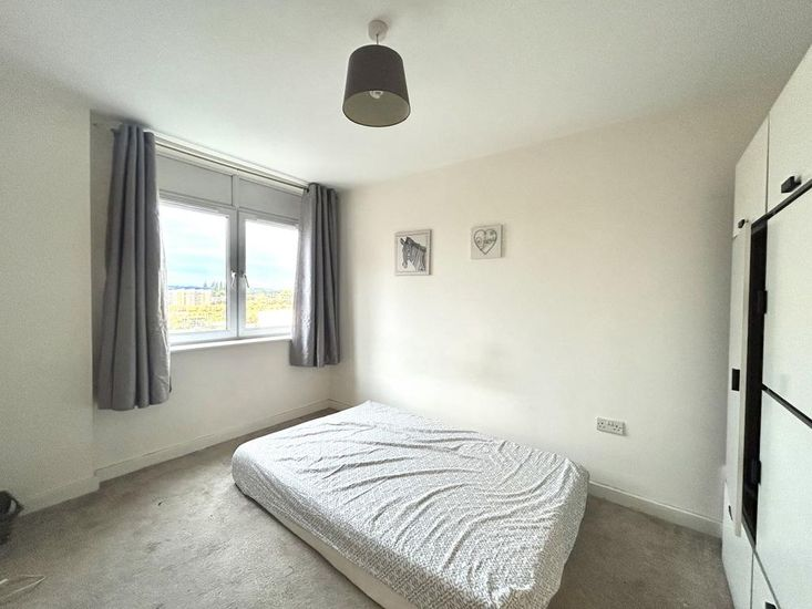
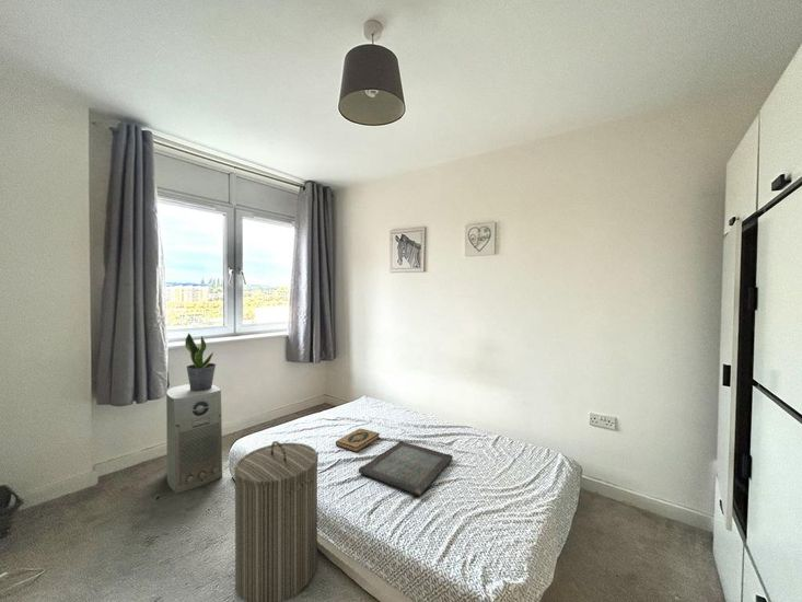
+ laundry hamper [233,440,319,602]
+ hardback book [335,427,381,453]
+ serving tray [358,440,454,497]
+ potted plant [184,333,217,392]
+ air purifier [165,383,223,494]
